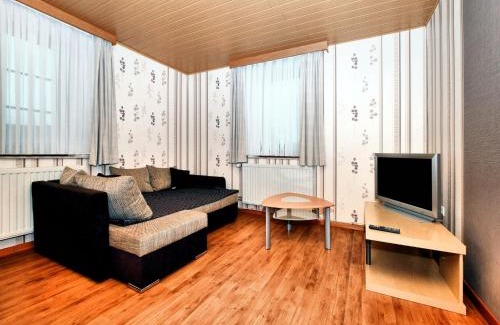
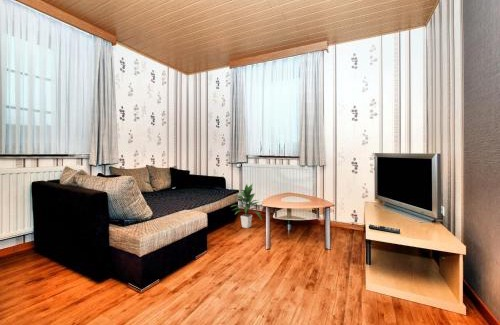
+ indoor plant [230,182,263,229]
